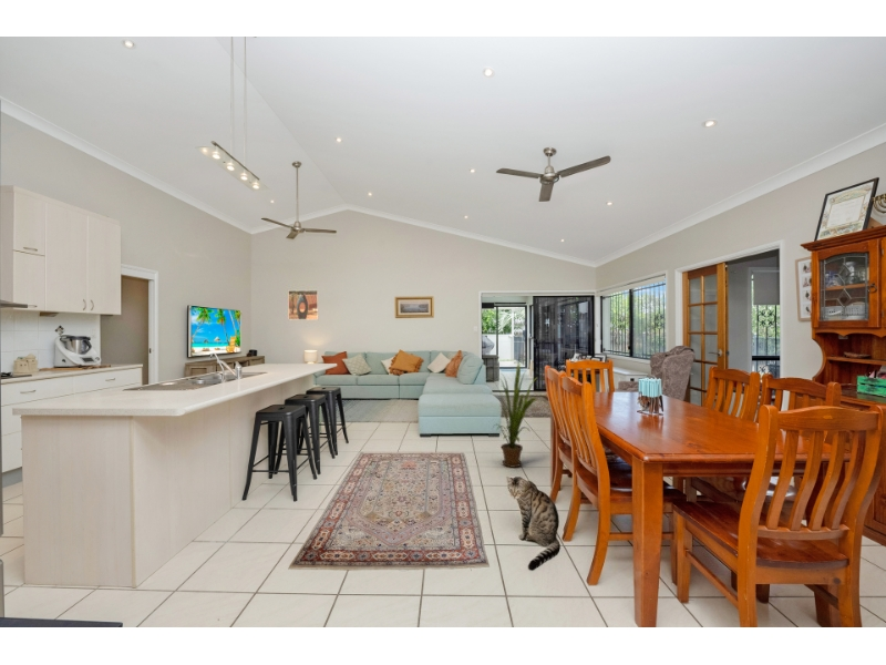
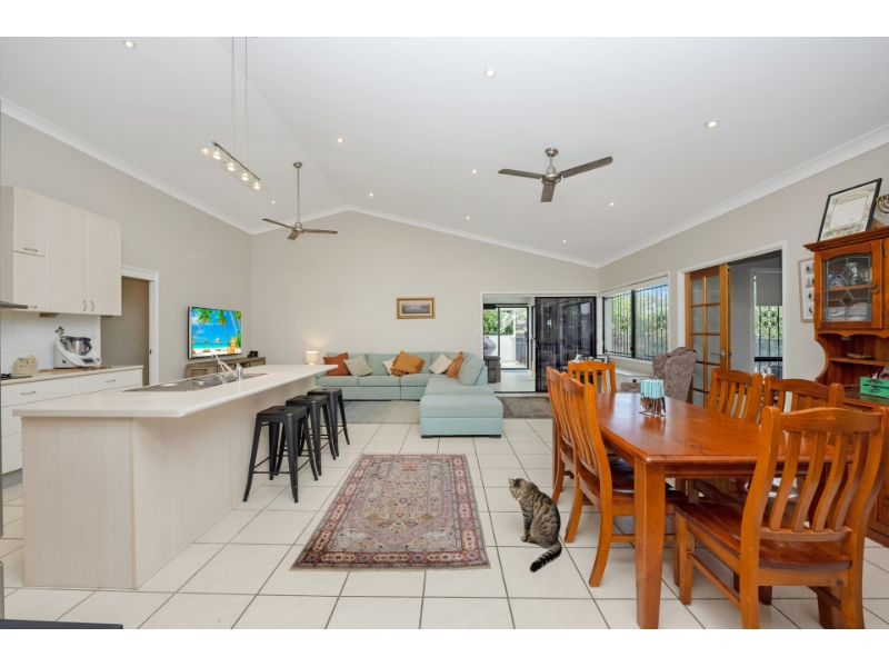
- house plant [485,362,538,469]
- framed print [287,289,319,320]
